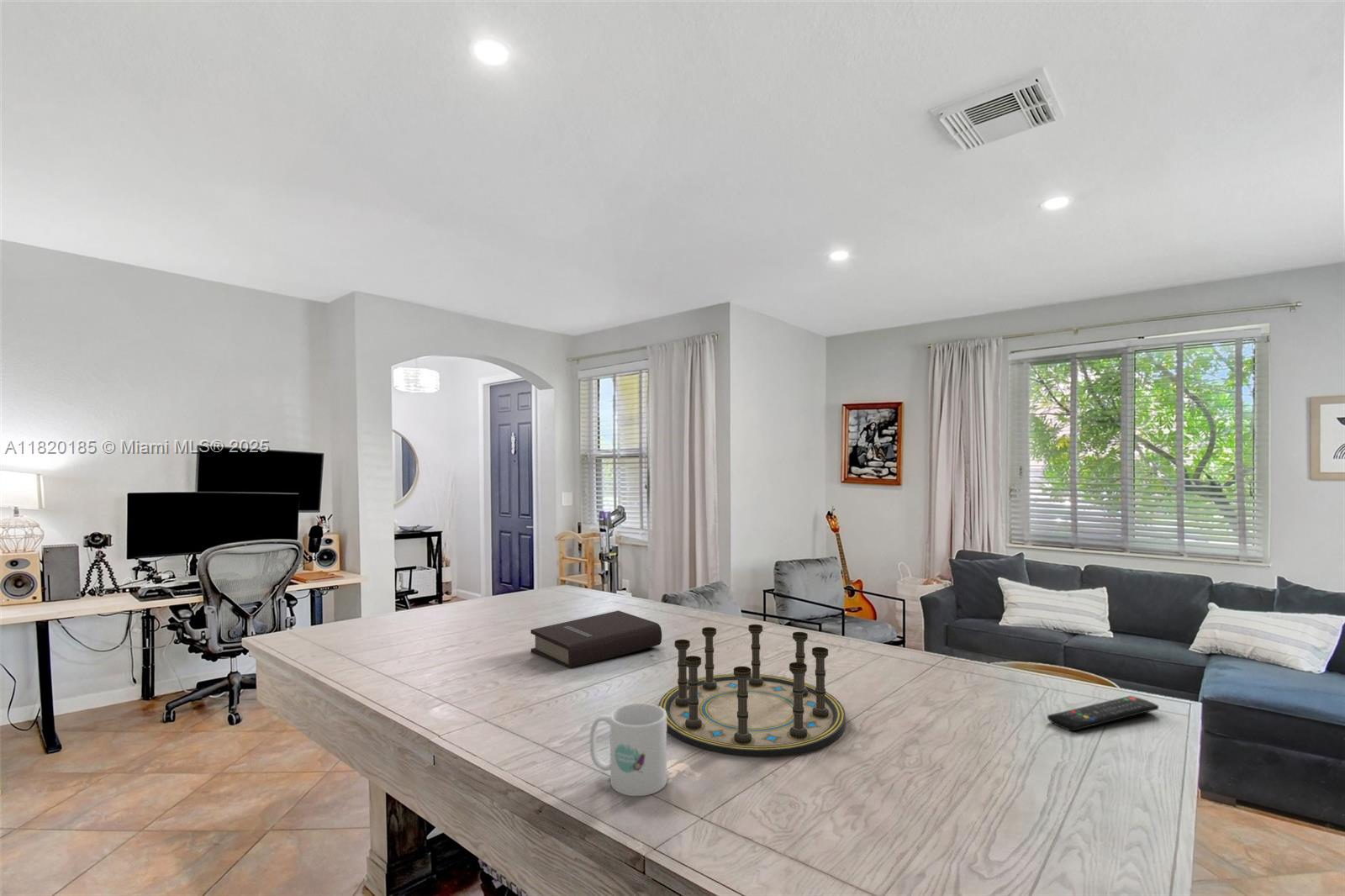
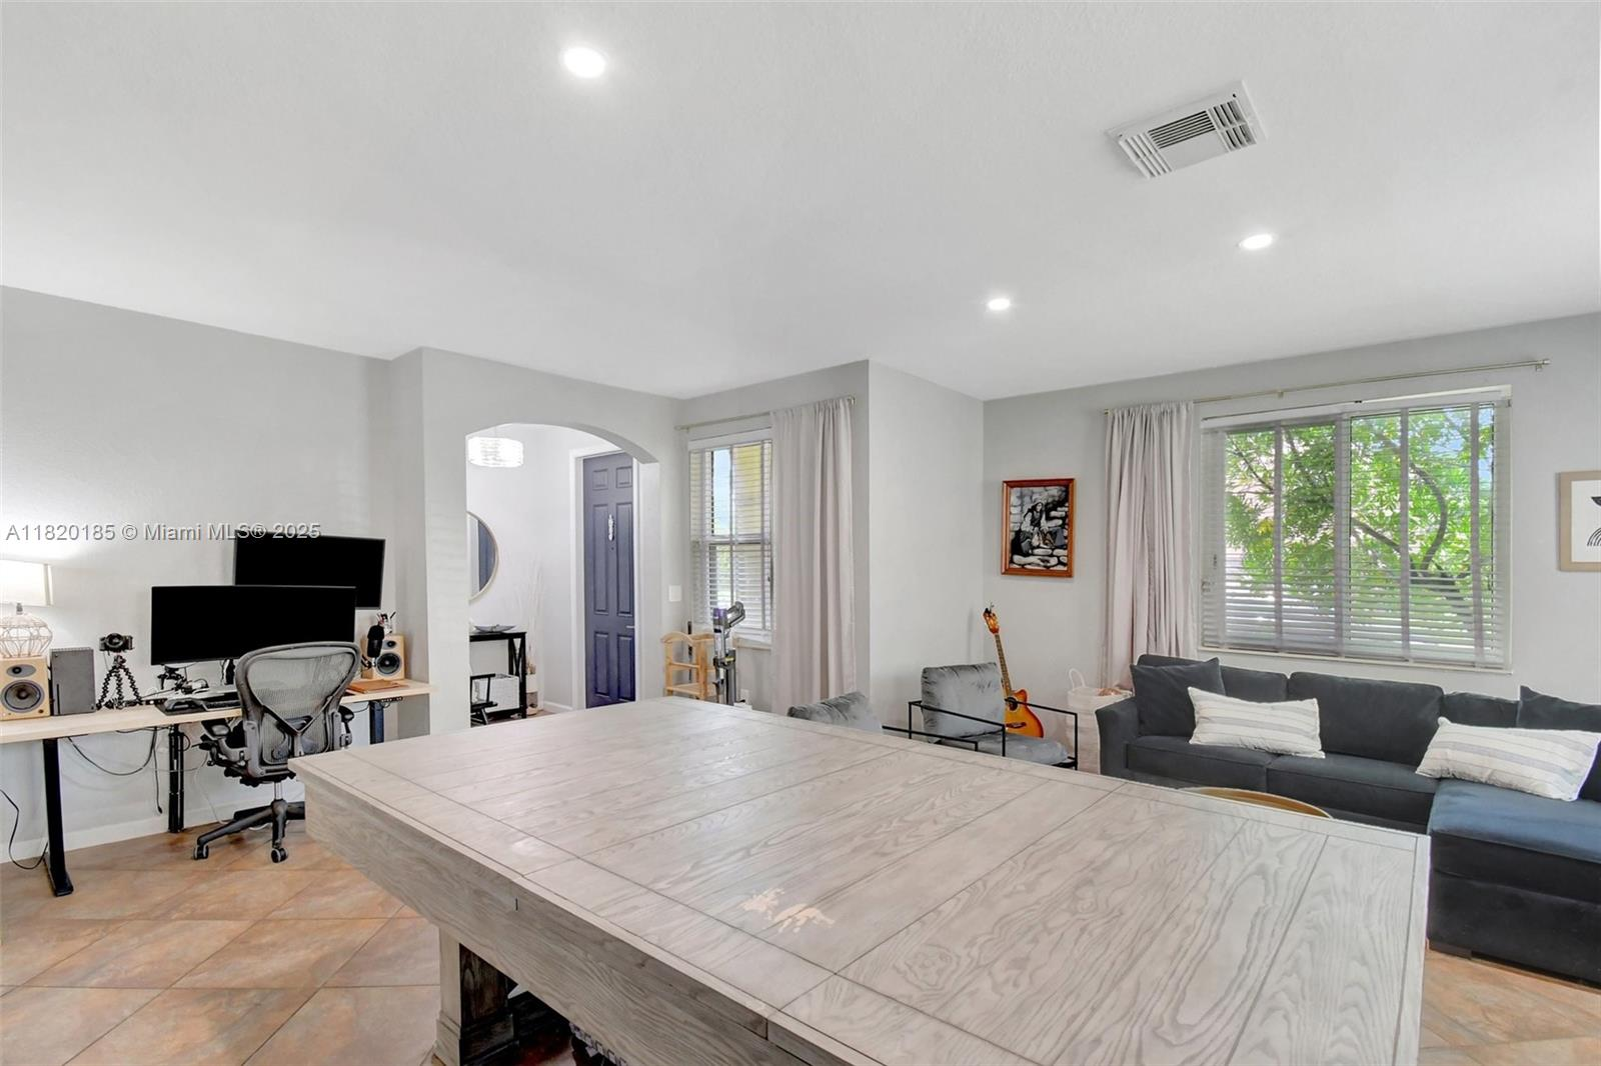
- remote control [1047,695,1159,731]
- book [530,610,662,669]
- mug [589,703,667,797]
- board game [657,624,847,757]
